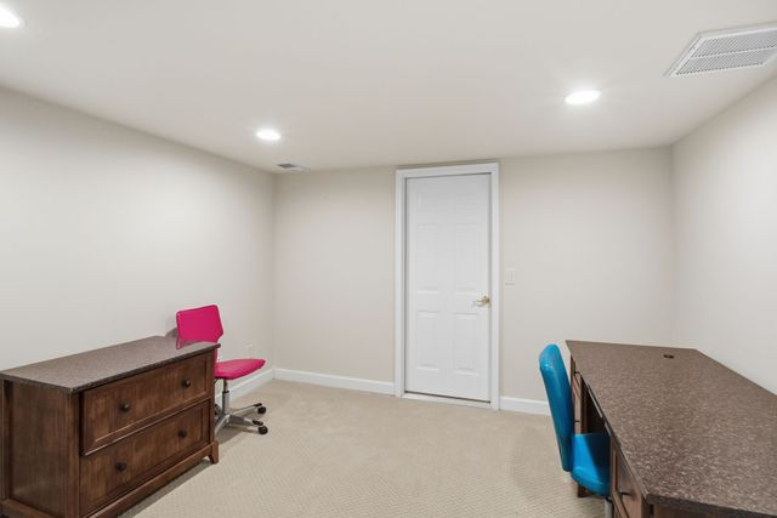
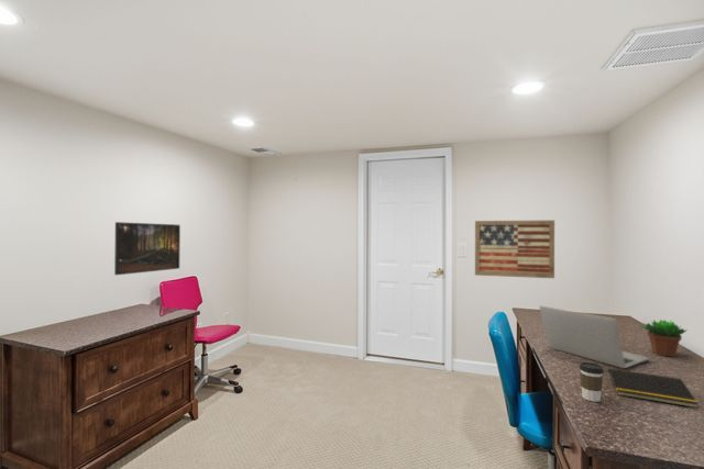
+ succulent plant [640,319,689,358]
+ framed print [113,221,182,276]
+ wall art [474,219,556,279]
+ coffee cup [579,361,605,403]
+ notepad [606,368,700,409]
+ laptop [538,304,650,369]
